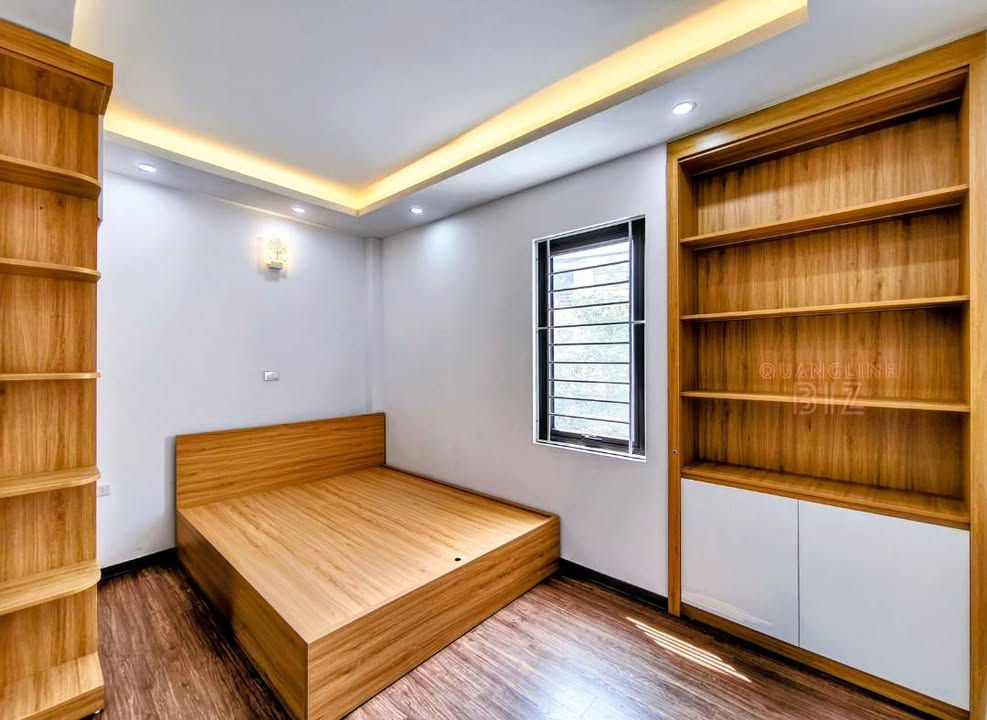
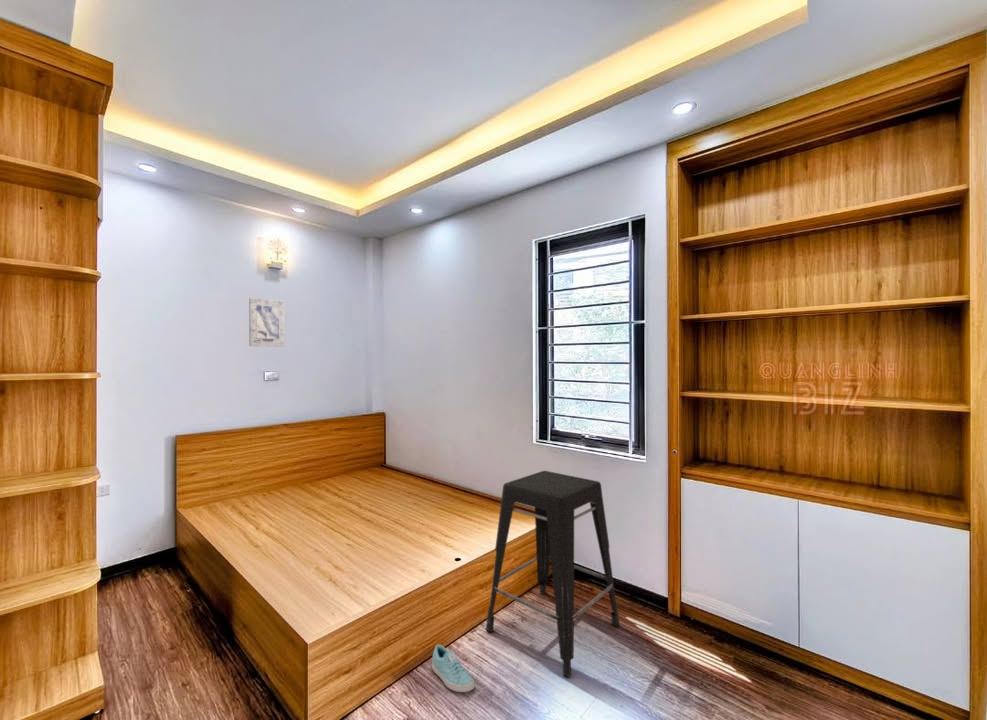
+ stool [485,470,620,678]
+ wall art [248,297,285,348]
+ sneaker [431,644,475,693]
